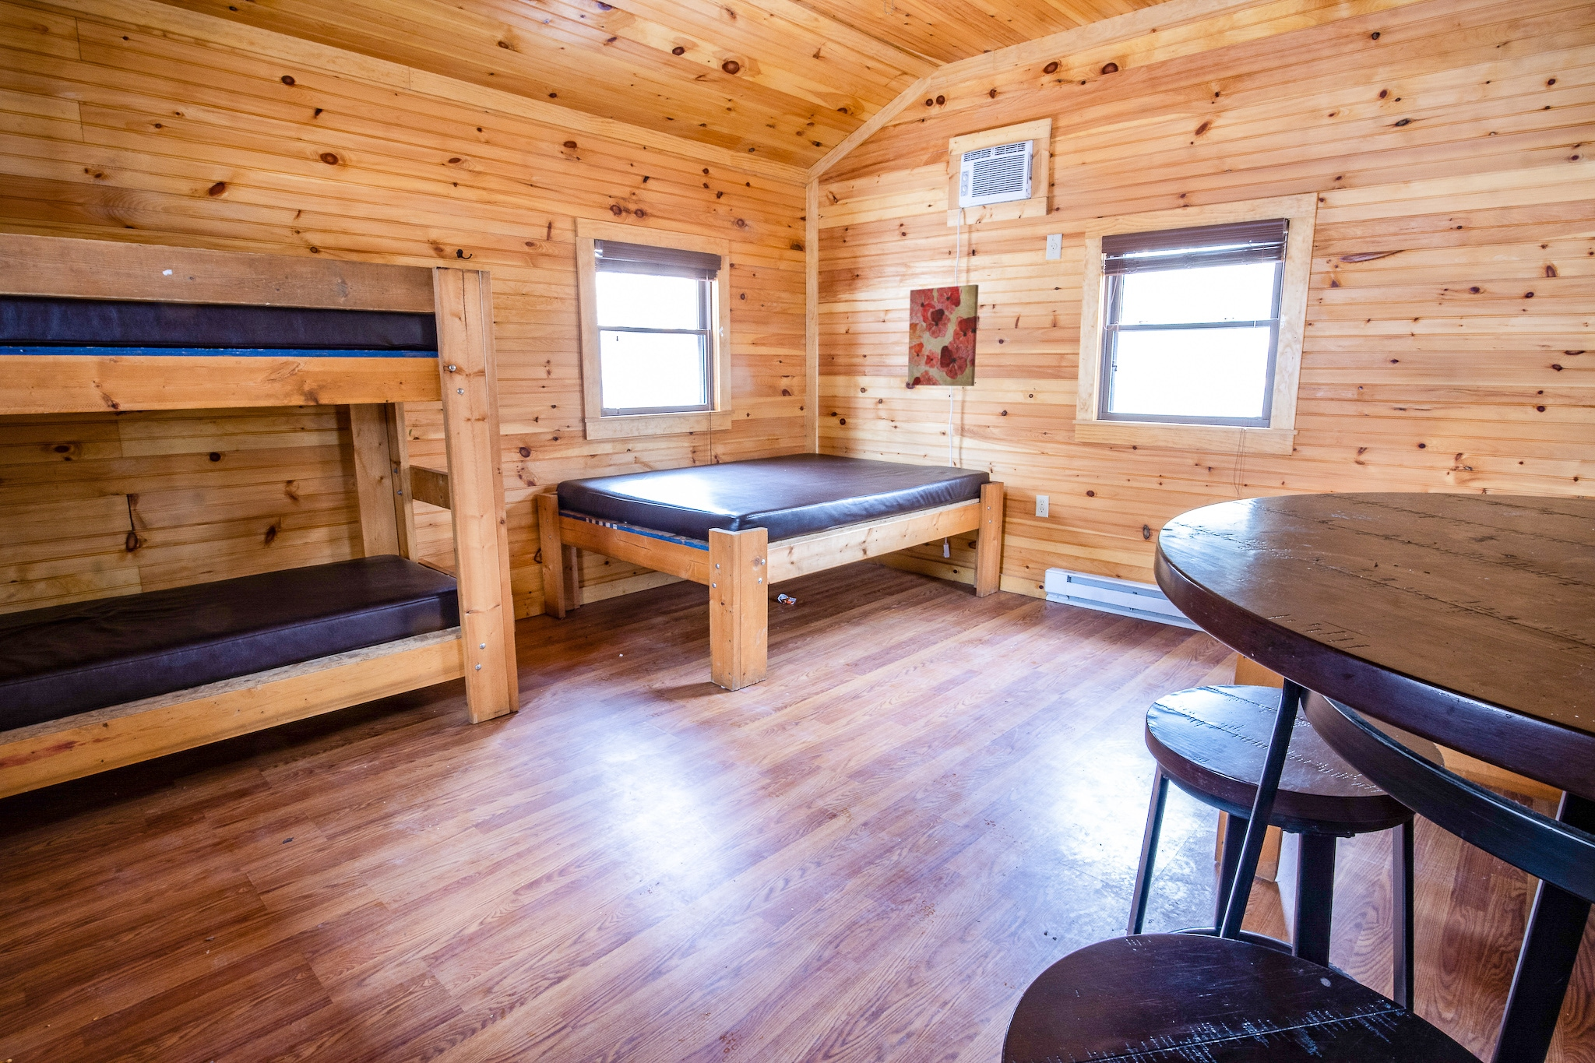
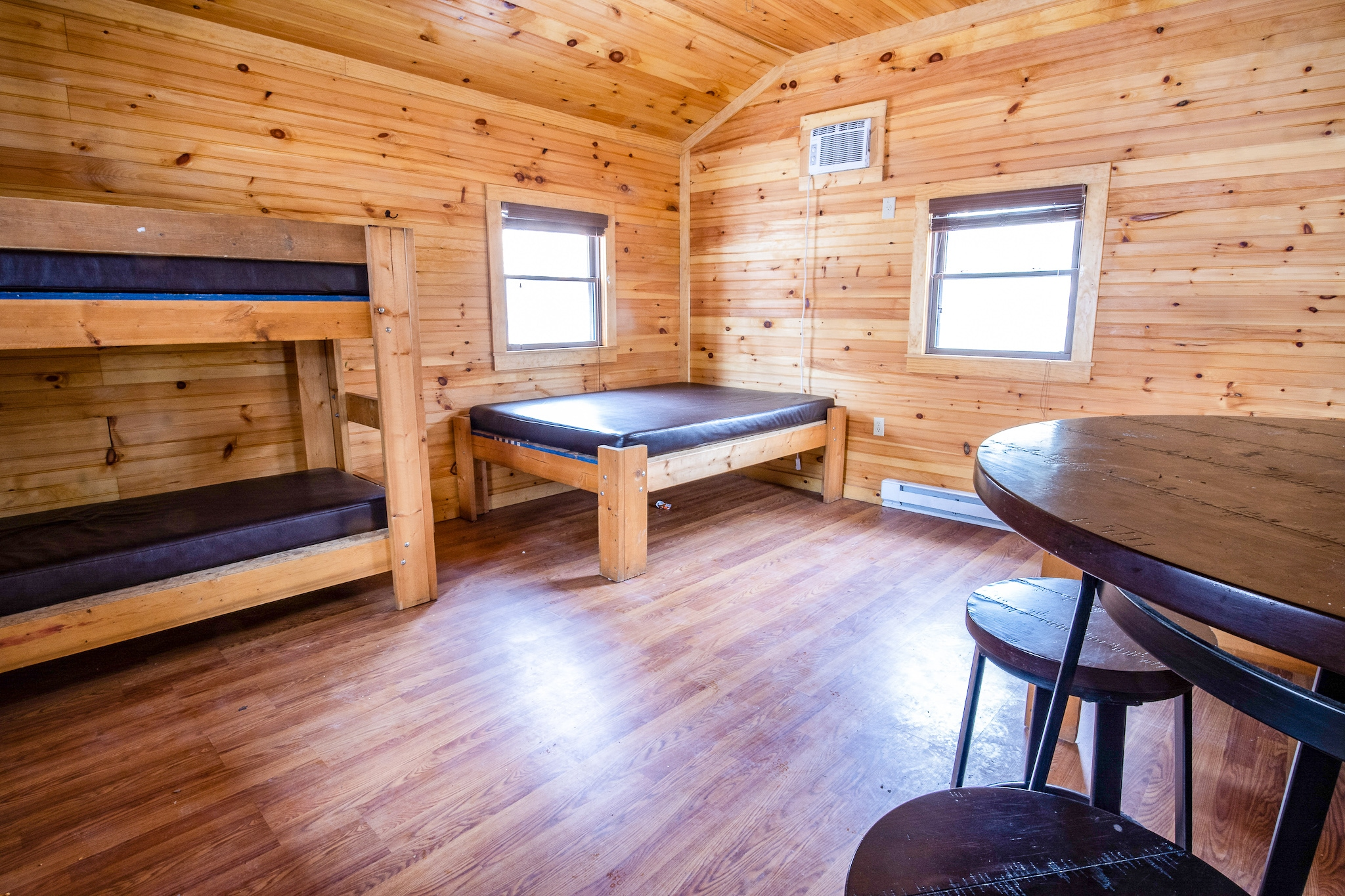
- wall art [907,284,980,387]
